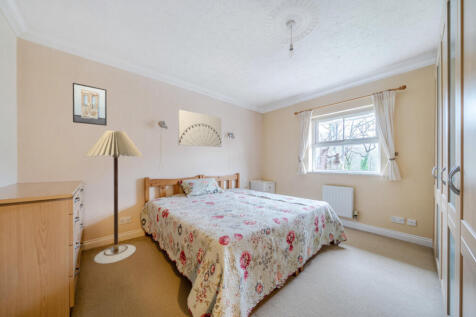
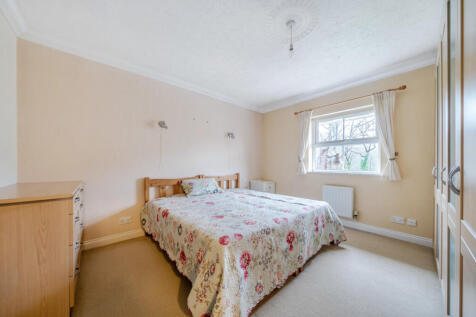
- floor lamp [82,130,144,264]
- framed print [72,82,108,127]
- wall art [177,109,222,148]
